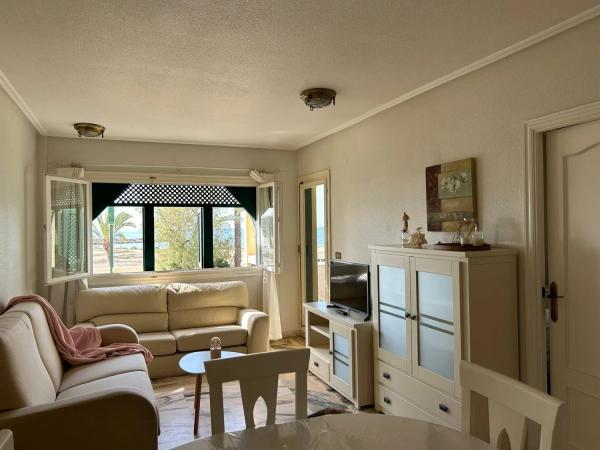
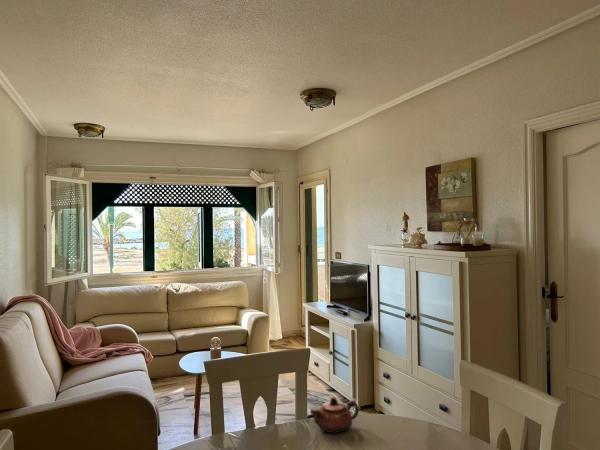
+ teapot [309,396,360,434]
